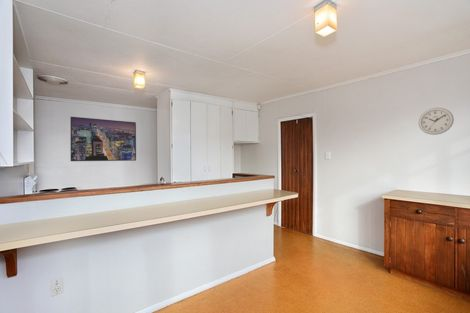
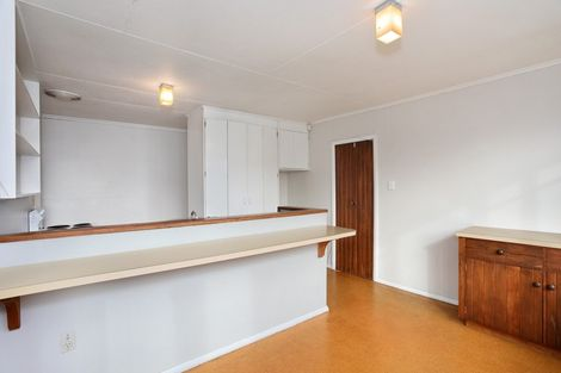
- wall clock [418,107,455,136]
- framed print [69,116,137,162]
